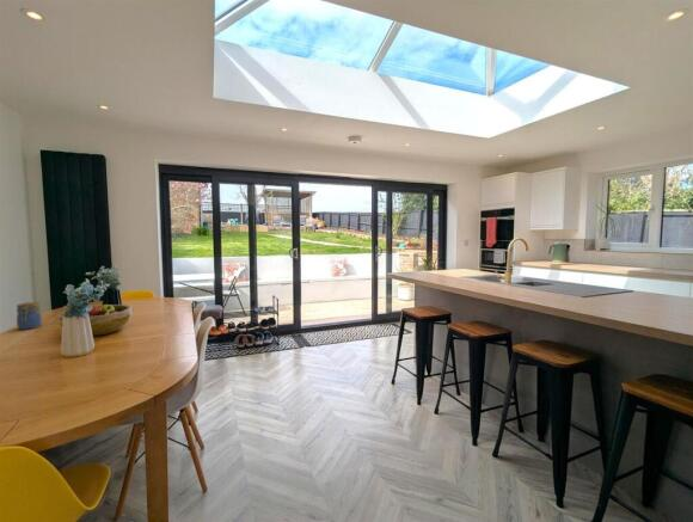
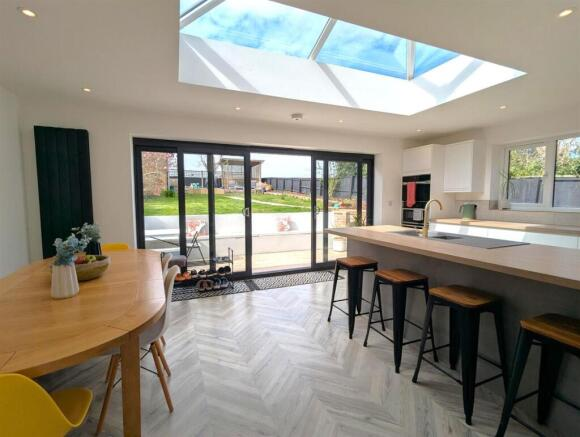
- jar [16,301,43,331]
